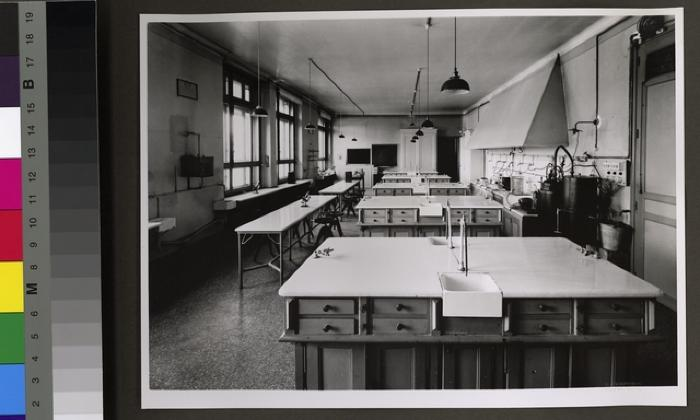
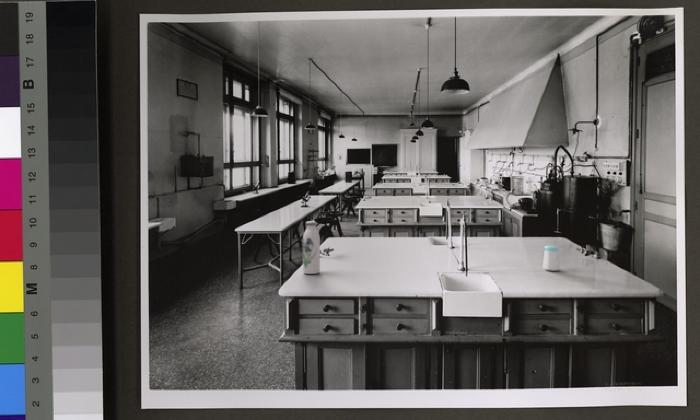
+ salt shaker [542,245,561,272]
+ water bottle [302,221,321,275]
